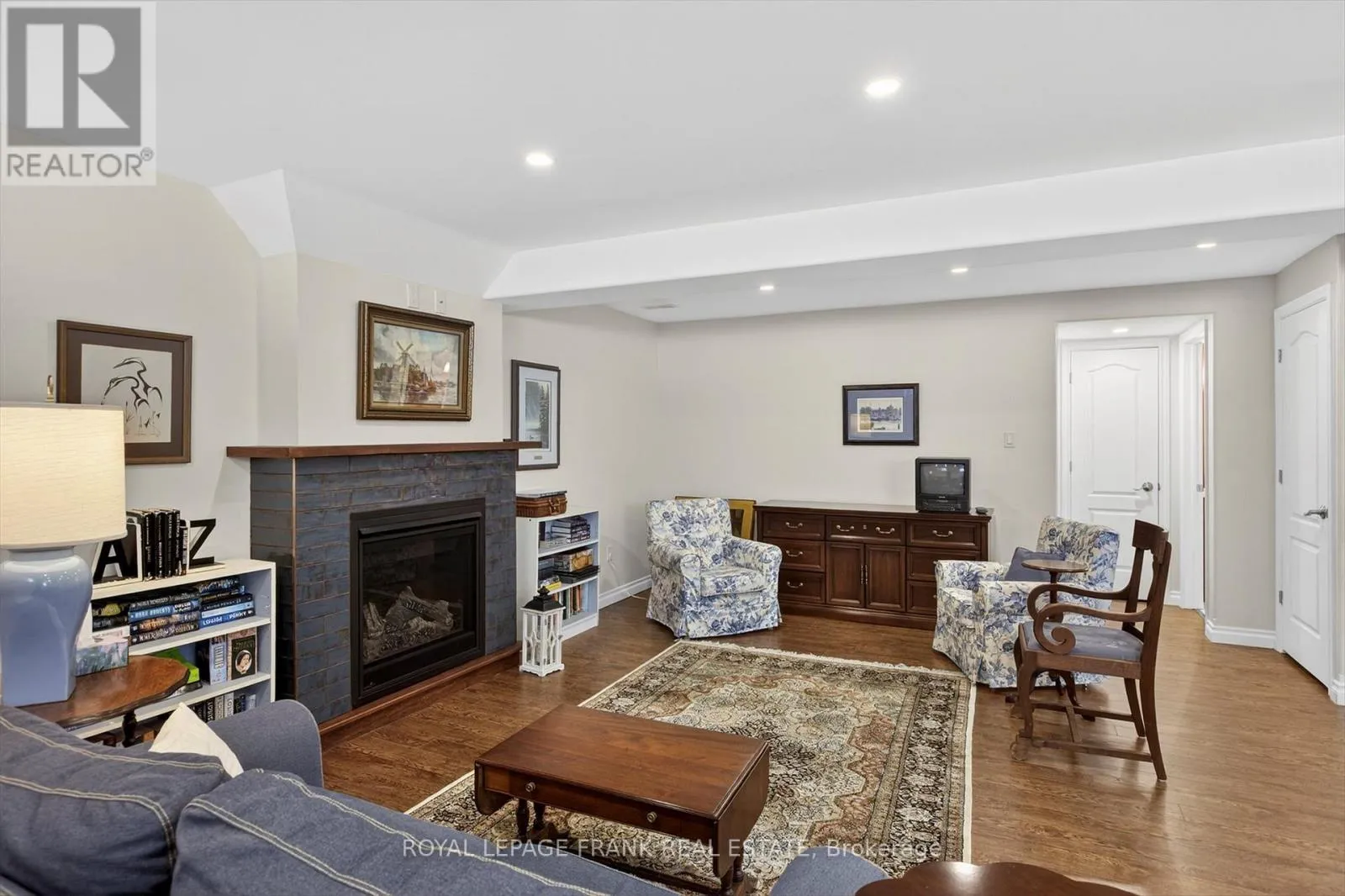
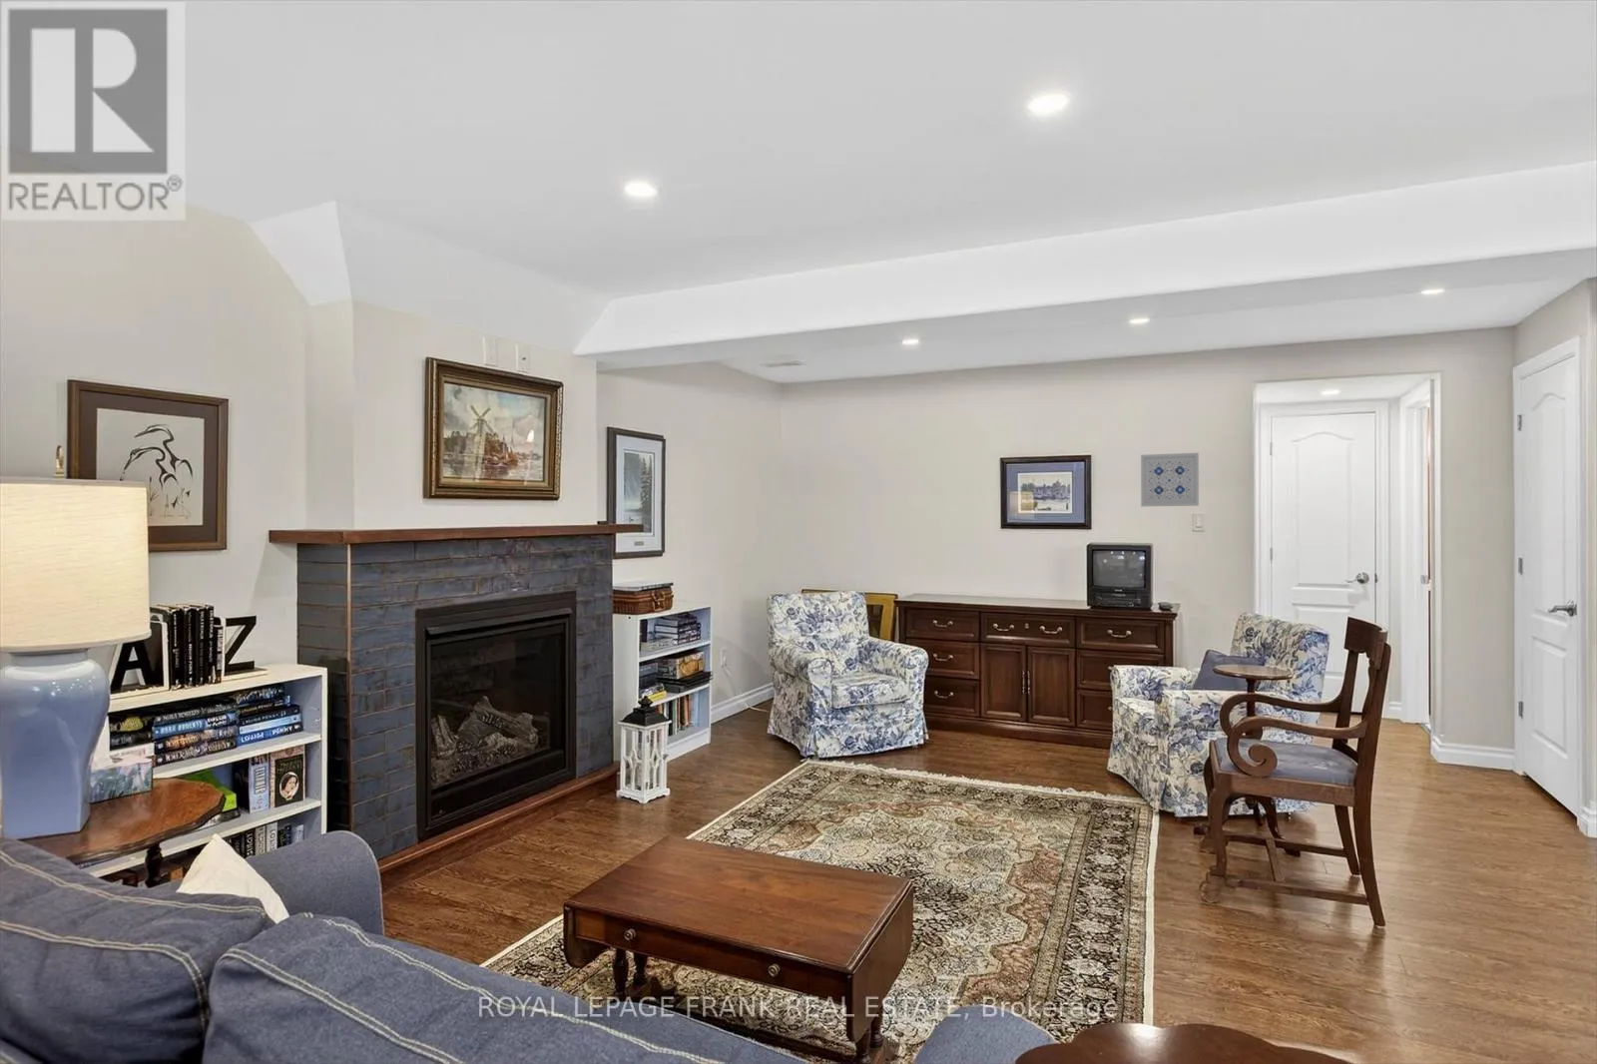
+ wall art [1140,452,1199,508]
